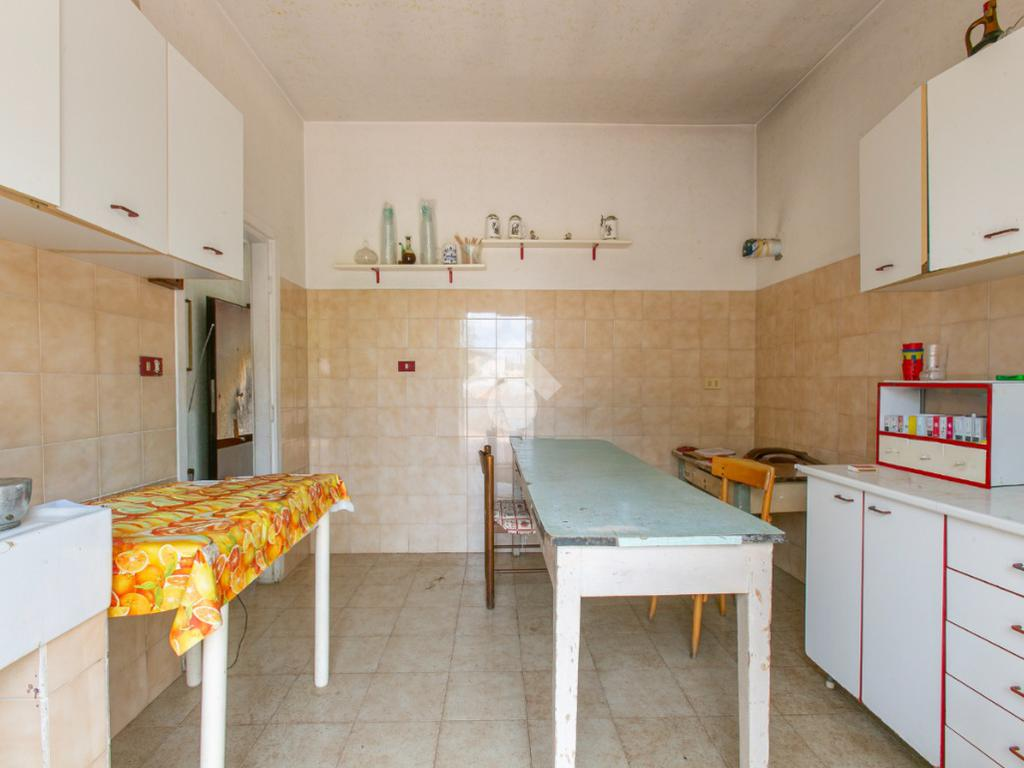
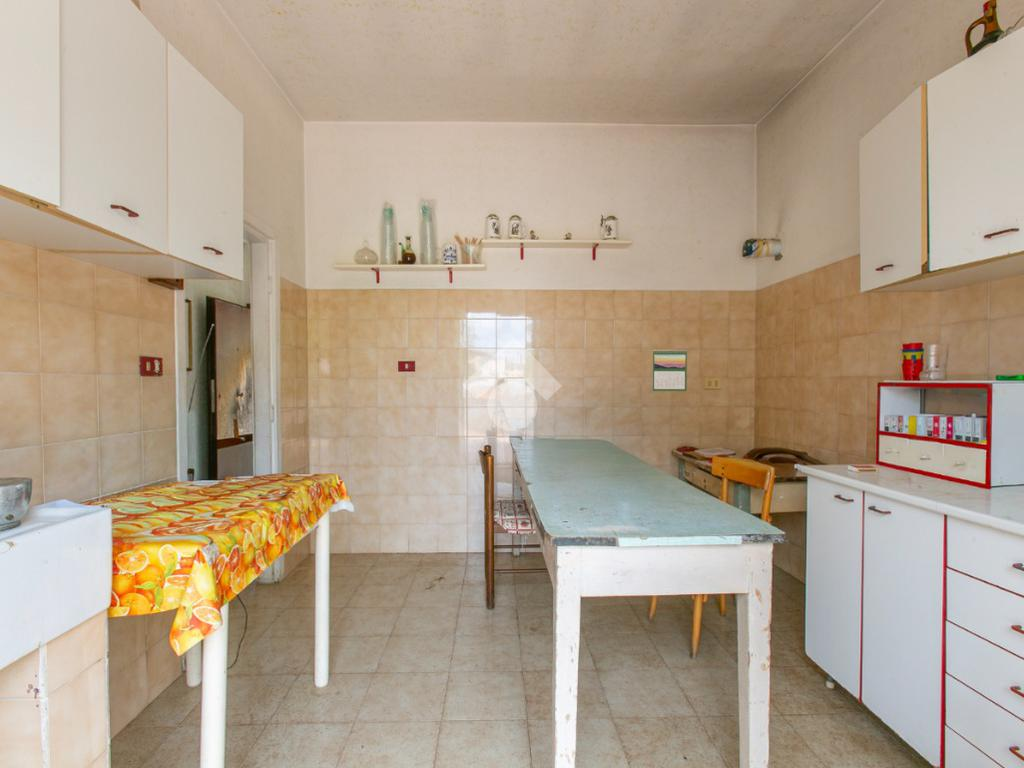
+ calendar [651,348,688,392]
